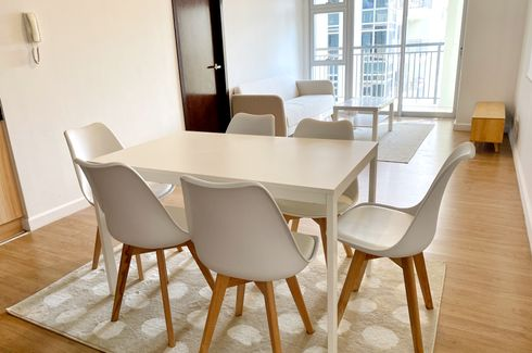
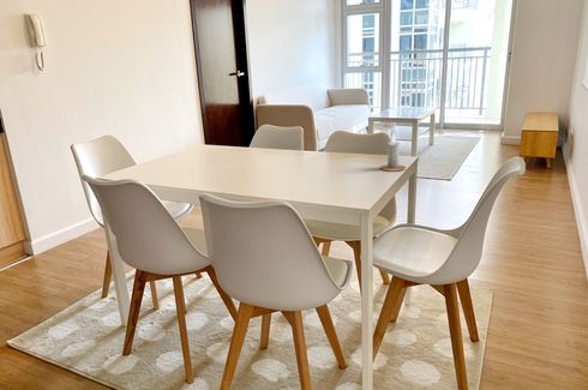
+ candle [379,132,407,173]
